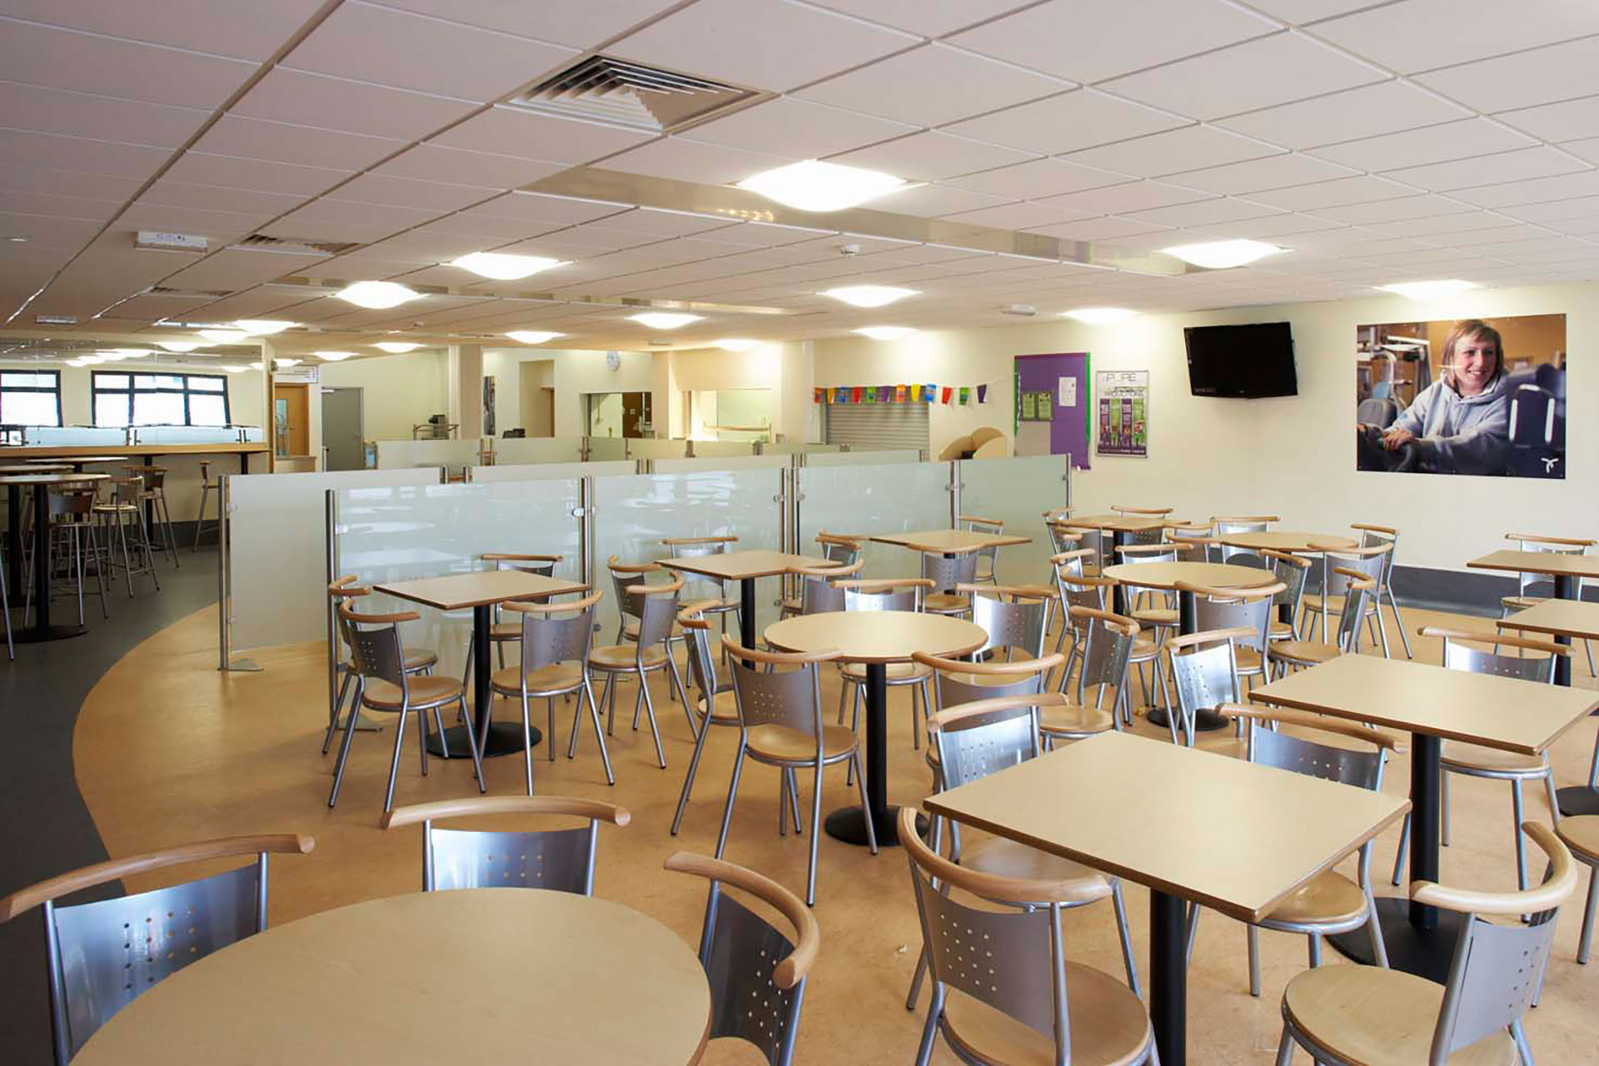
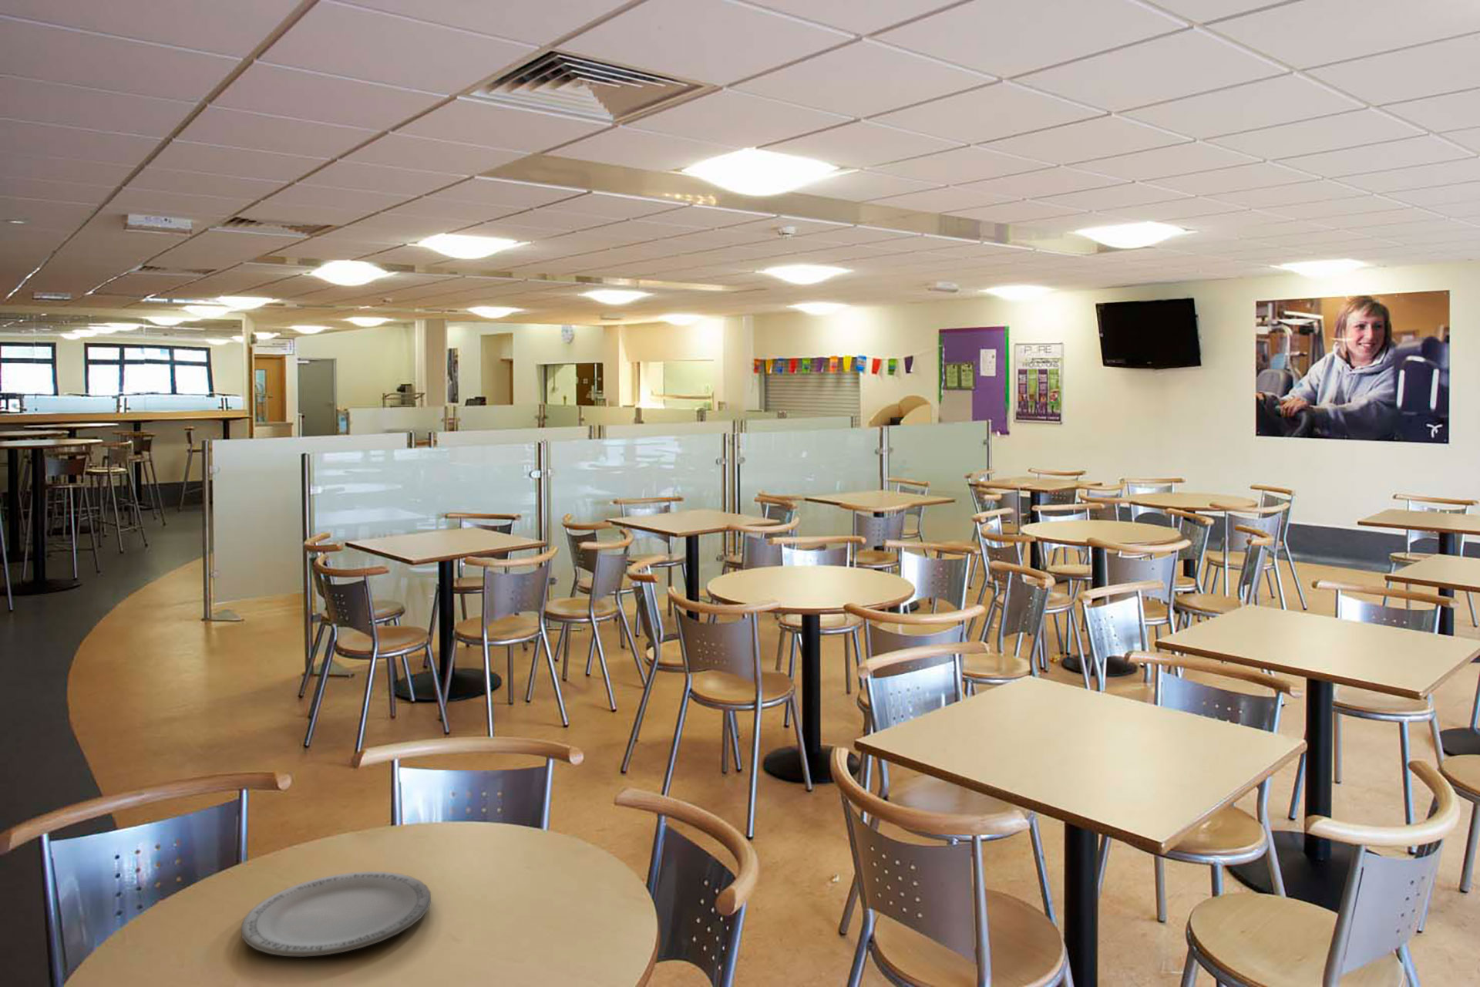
+ plate [240,870,432,957]
